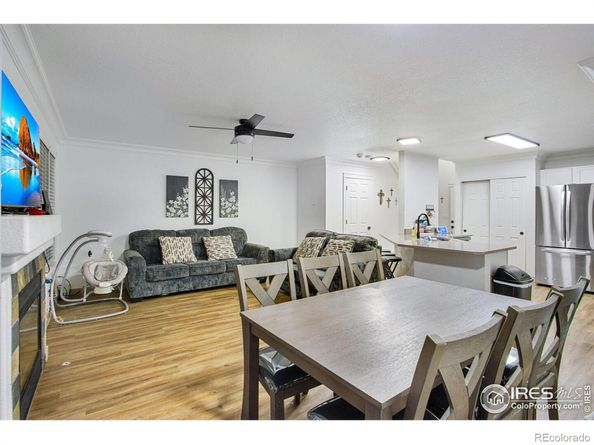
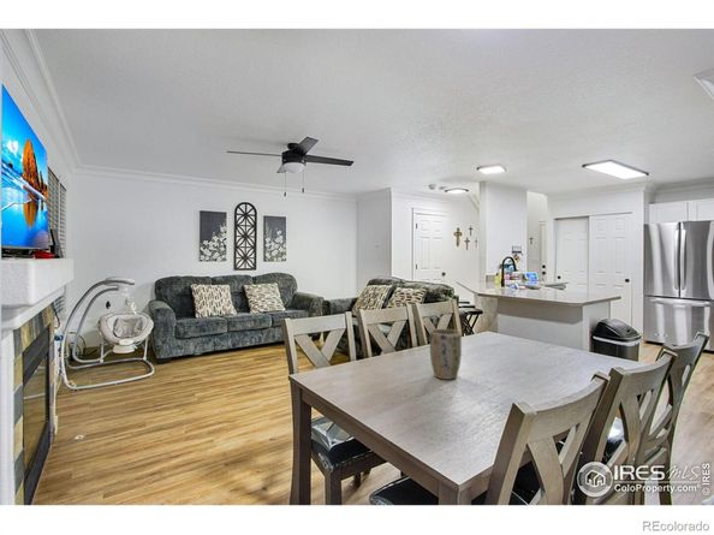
+ plant pot [429,328,463,381]
